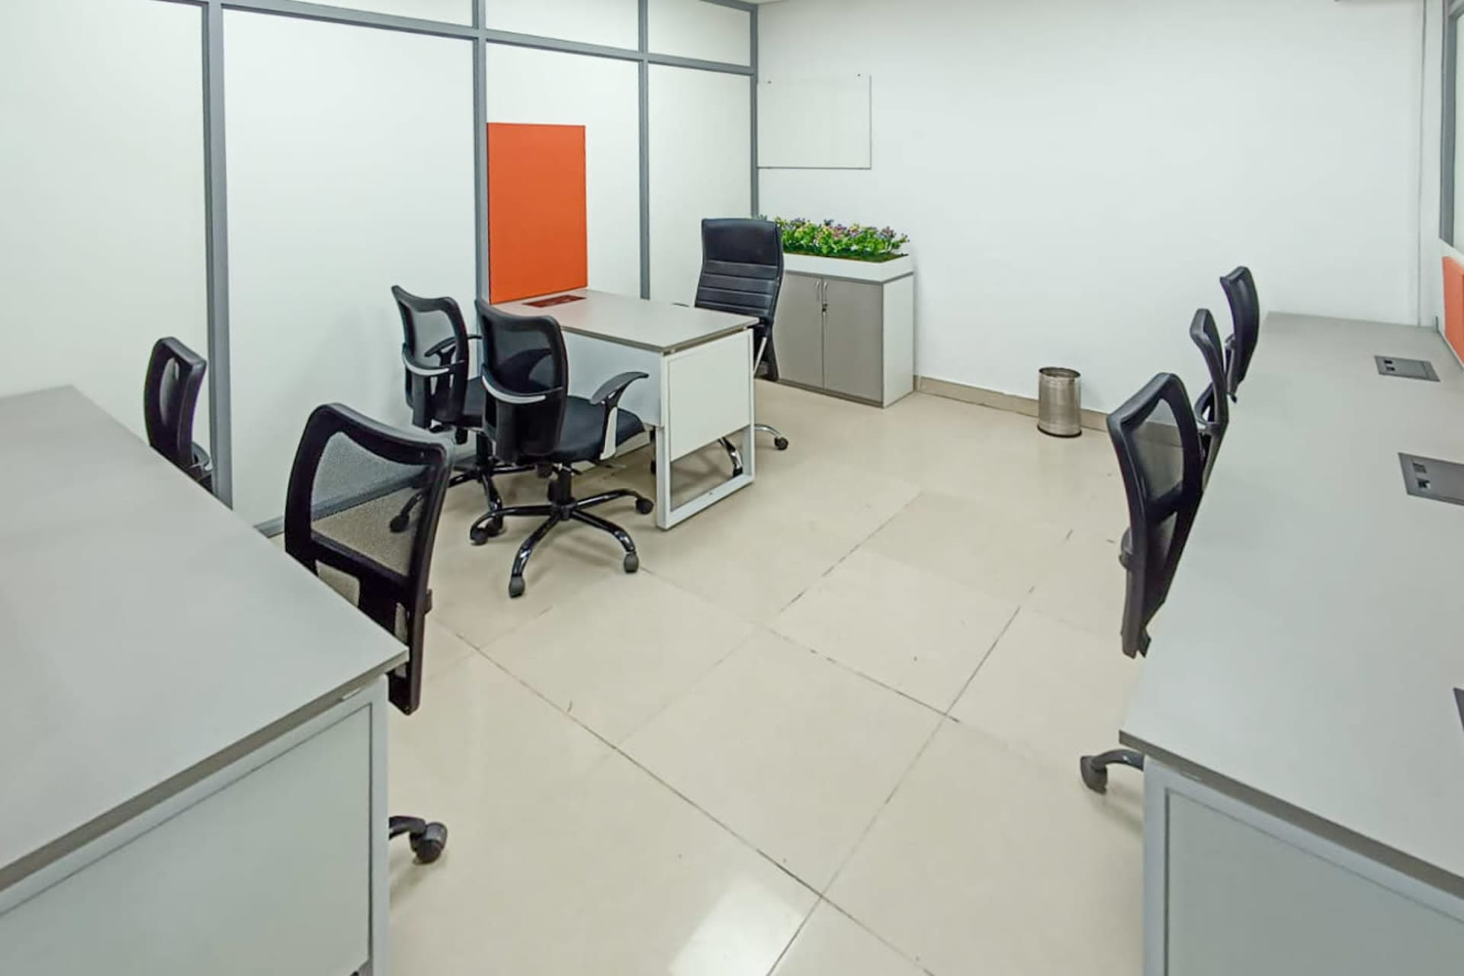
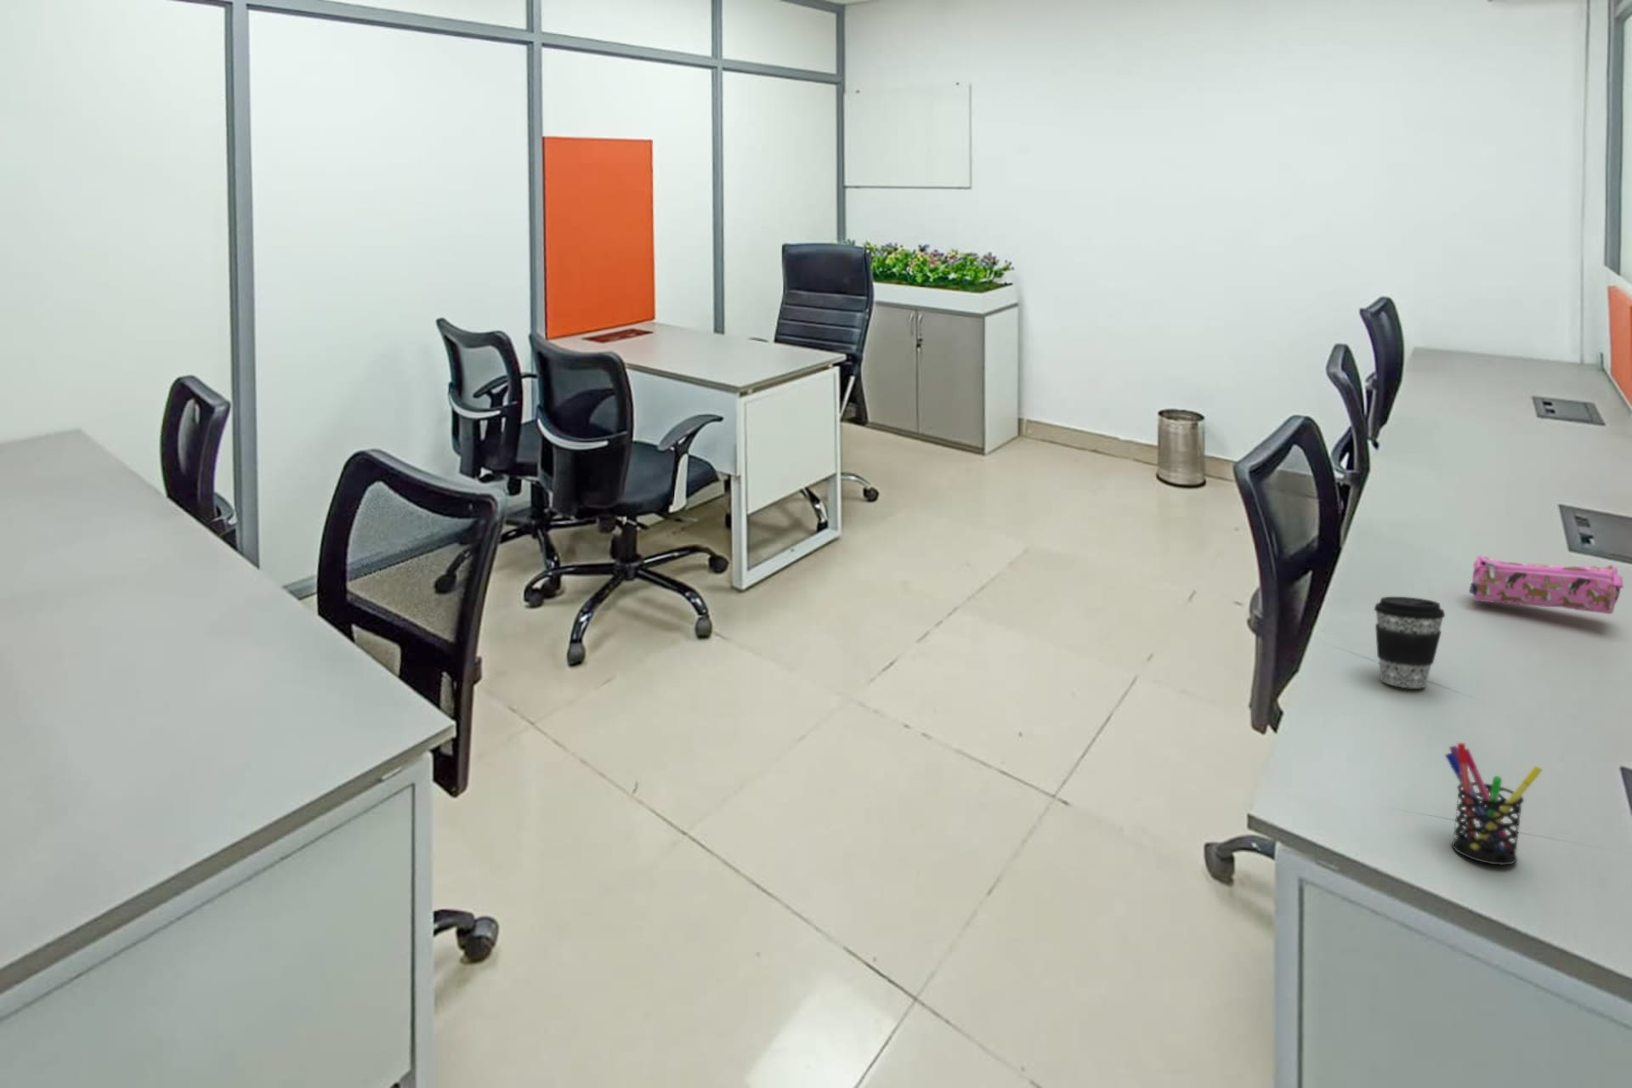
+ coffee cup [1373,596,1446,688]
+ pencil case [1468,554,1625,616]
+ pen holder [1444,742,1543,866]
